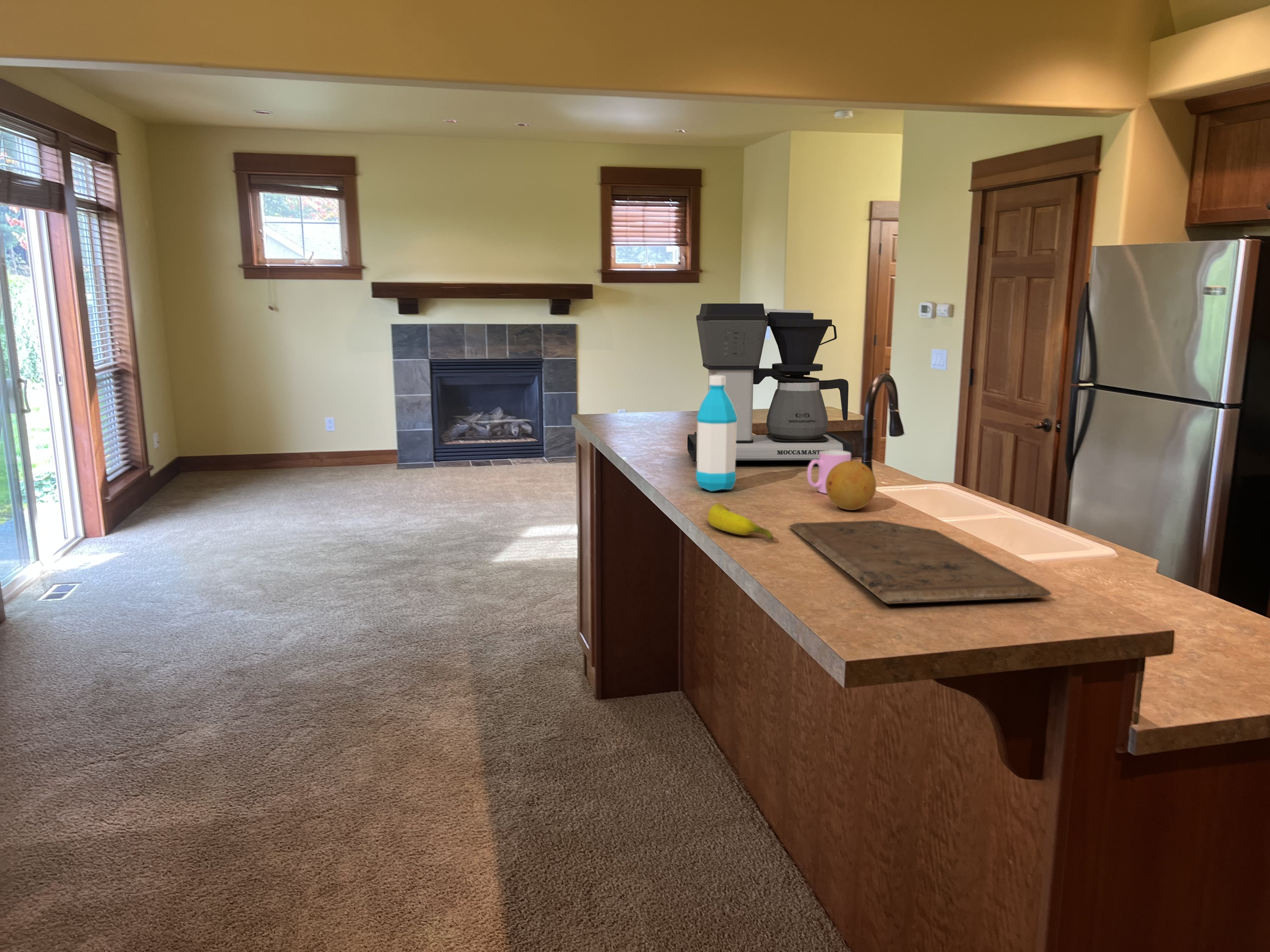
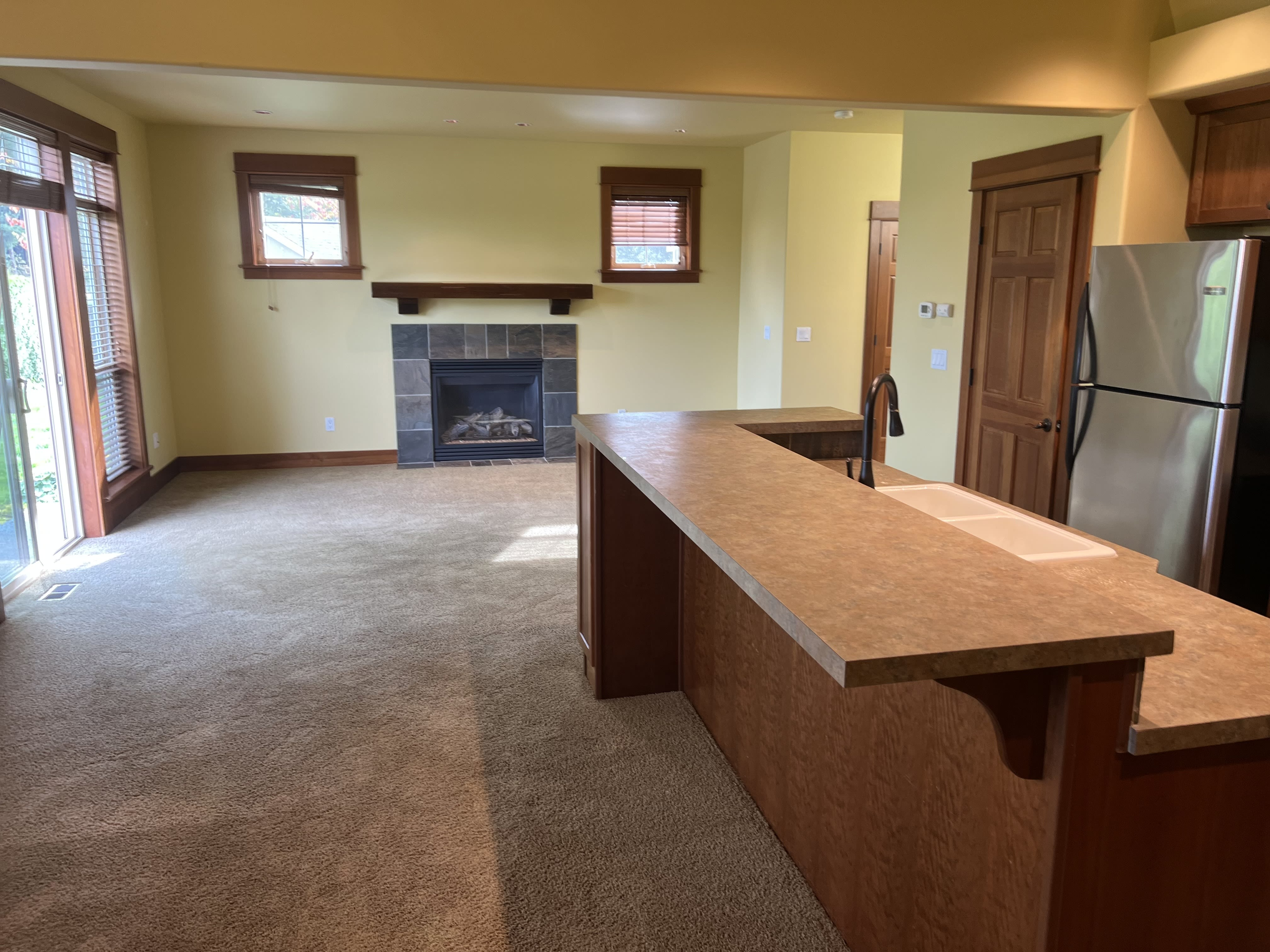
- coffee maker [687,303,853,462]
- cutting board [788,520,1052,604]
- fruit [826,460,877,510]
- water bottle [695,376,737,492]
- banana [707,502,774,541]
- cup [807,450,851,494]
